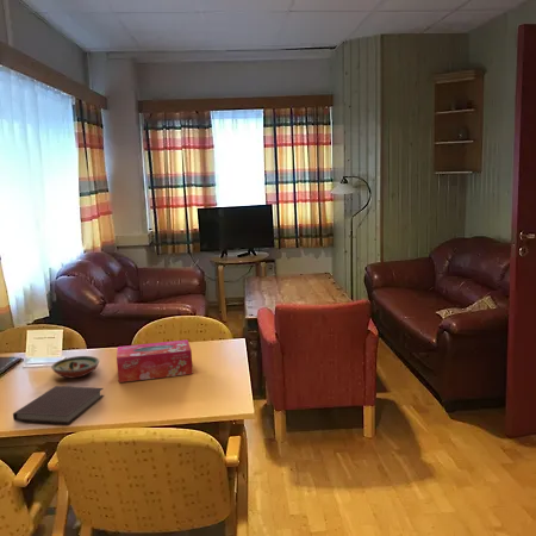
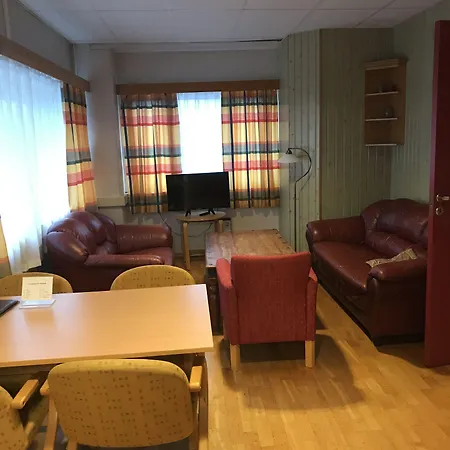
- tissue box [116,338,194,384]
- notebook [12,385,105,425]
- decorative bowl [50,355,100,379]
